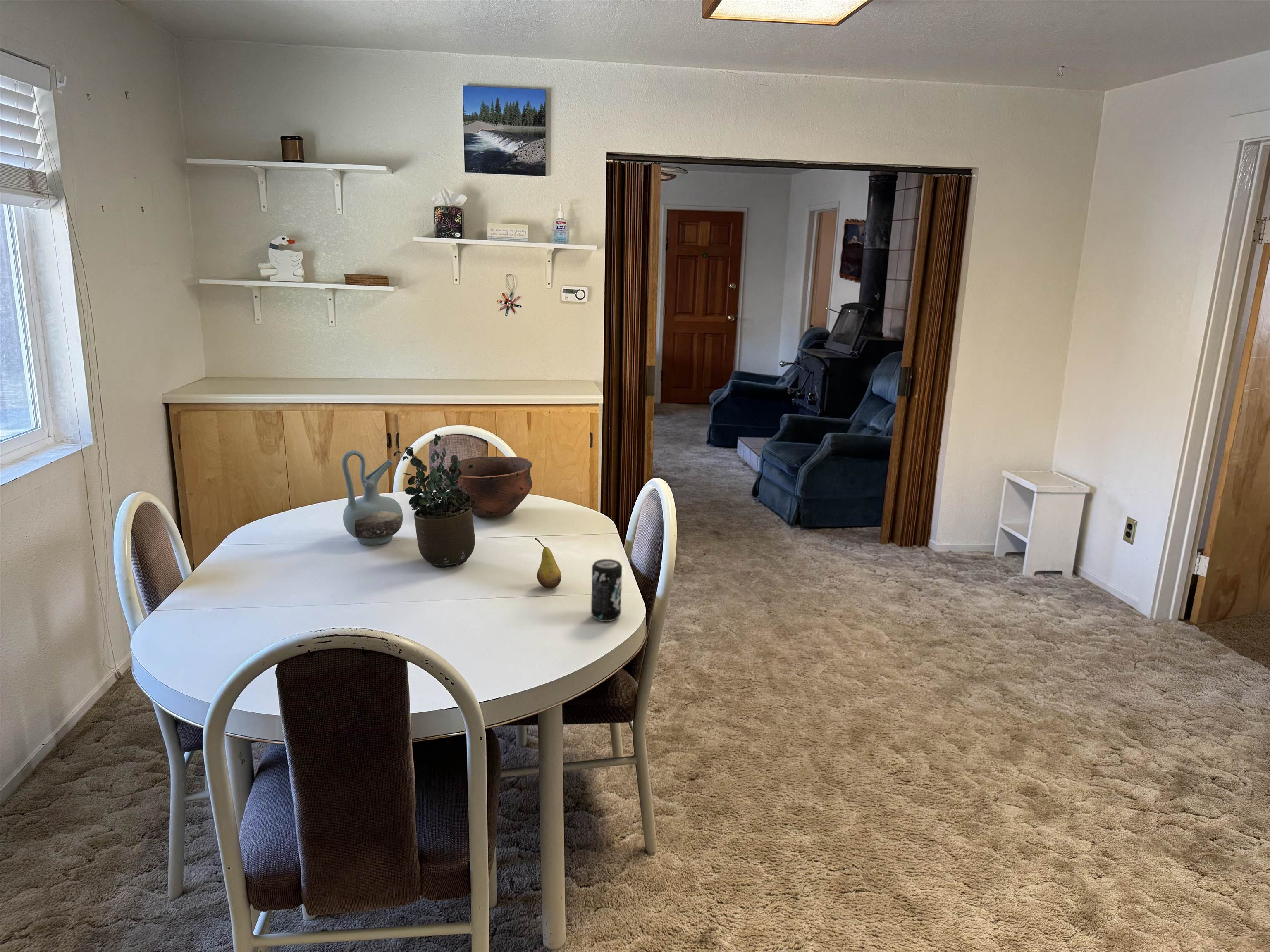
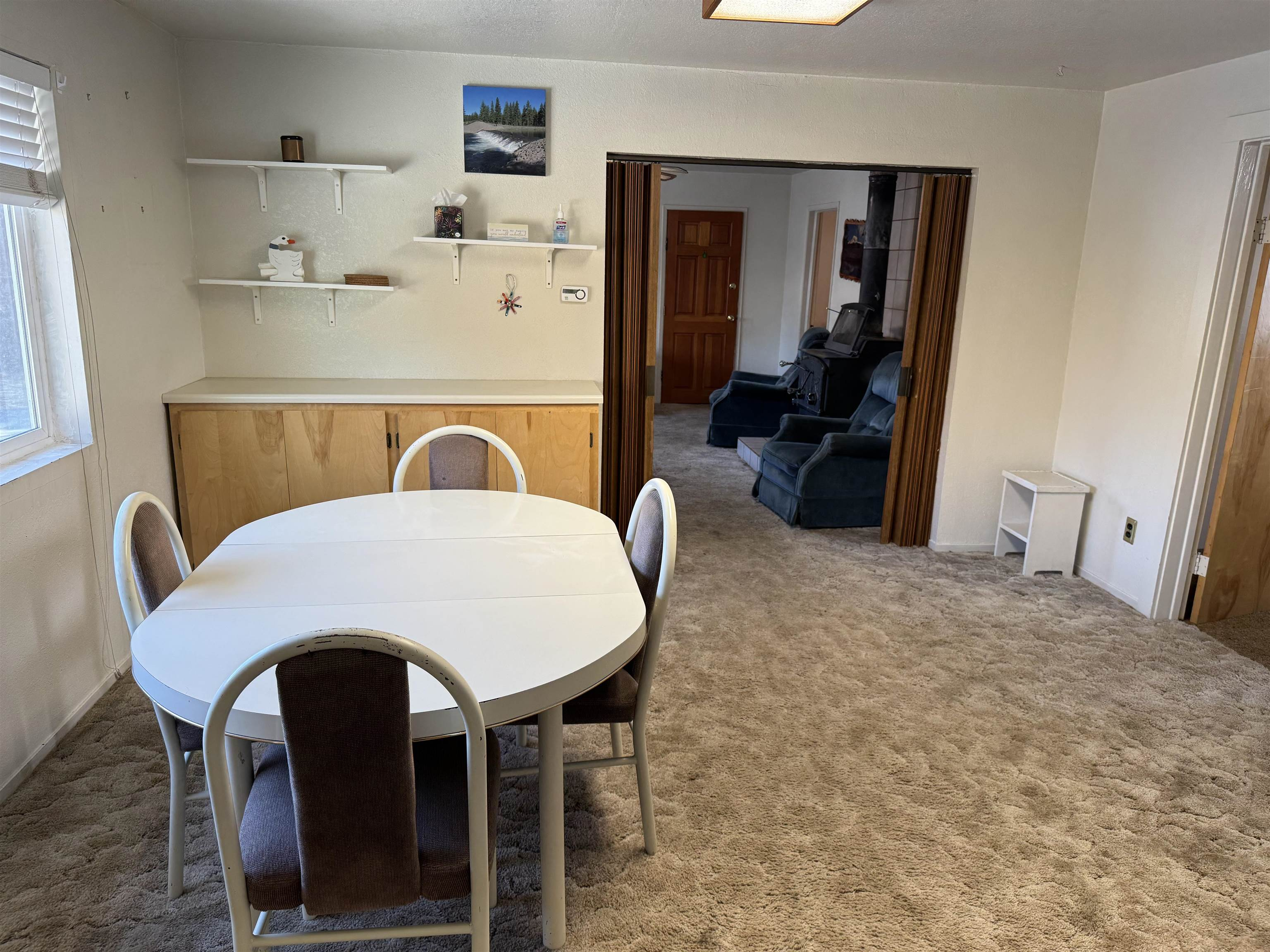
- bowl [446,456,533,518]
- beverage can [591,559,623,622]
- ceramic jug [341,450,403,545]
- potted plant [393,434,476,569]
- fruit [535,538,562,589]
